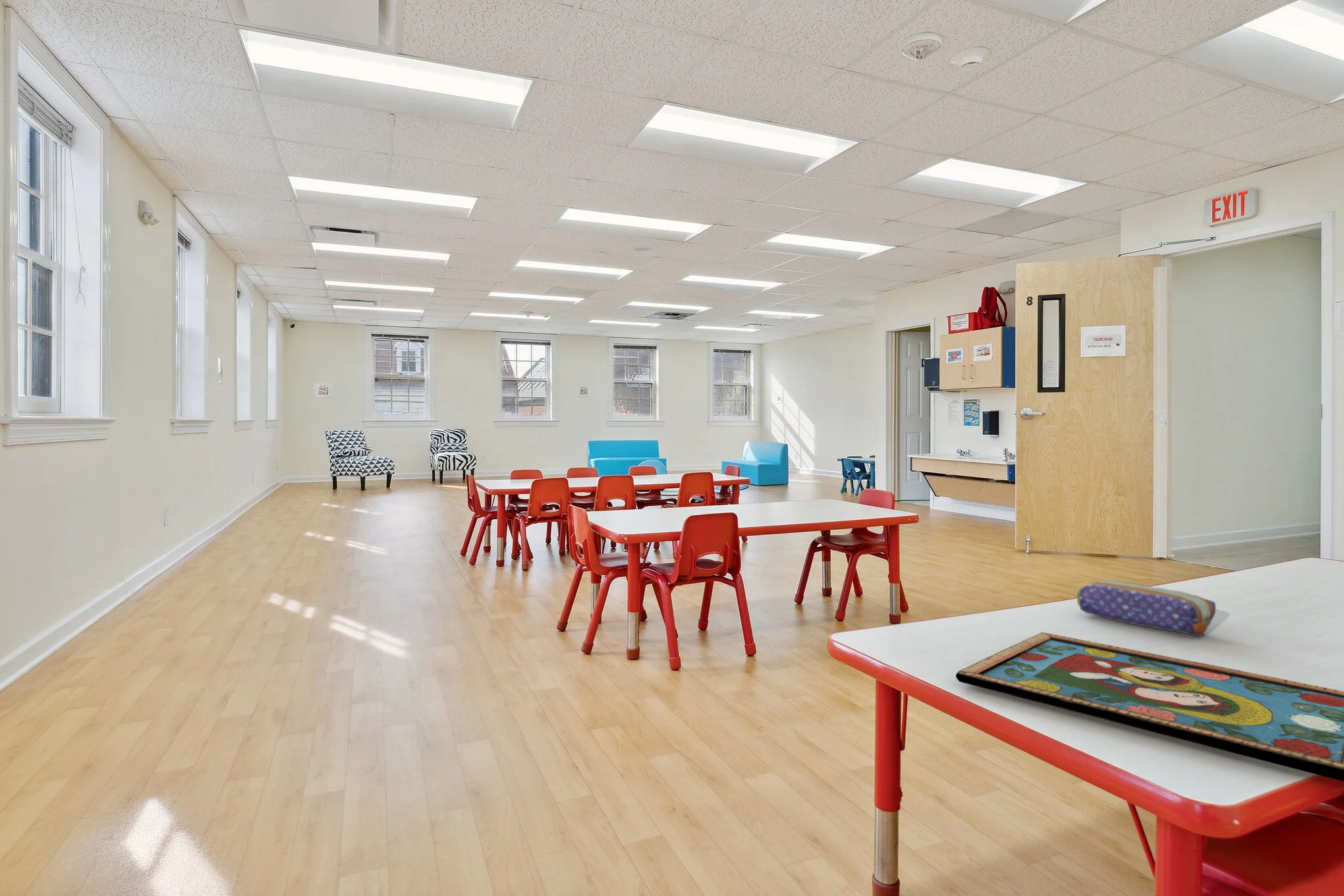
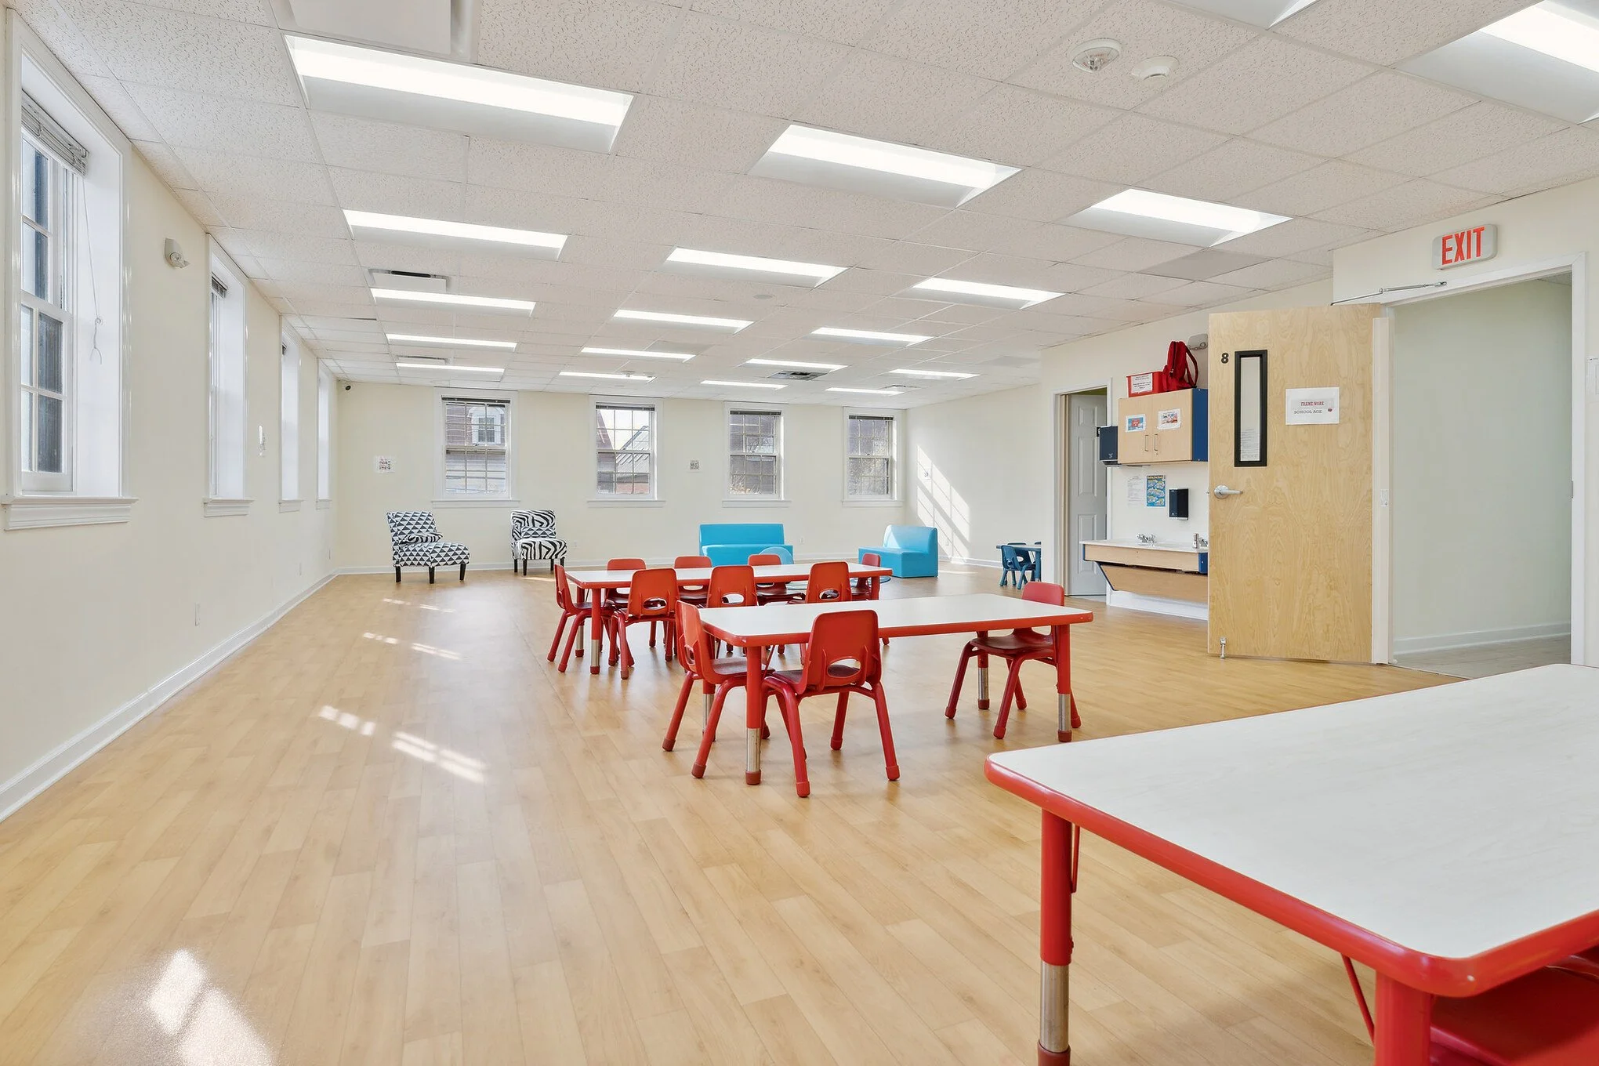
- pencil case [1076,580,1216,637]
- framed painting [955,632,1344,782]
